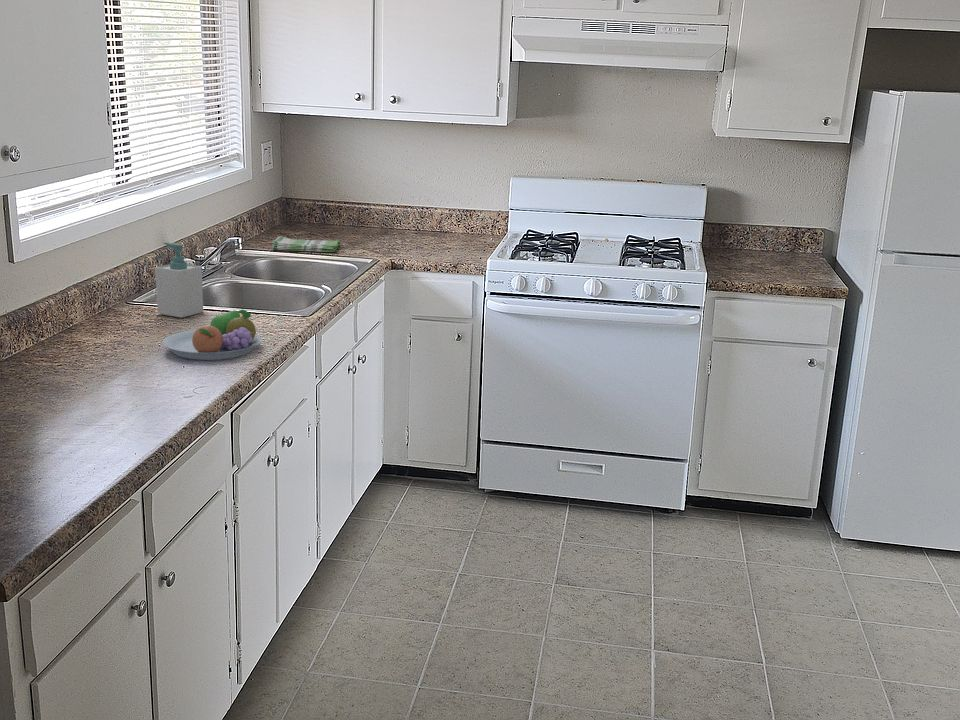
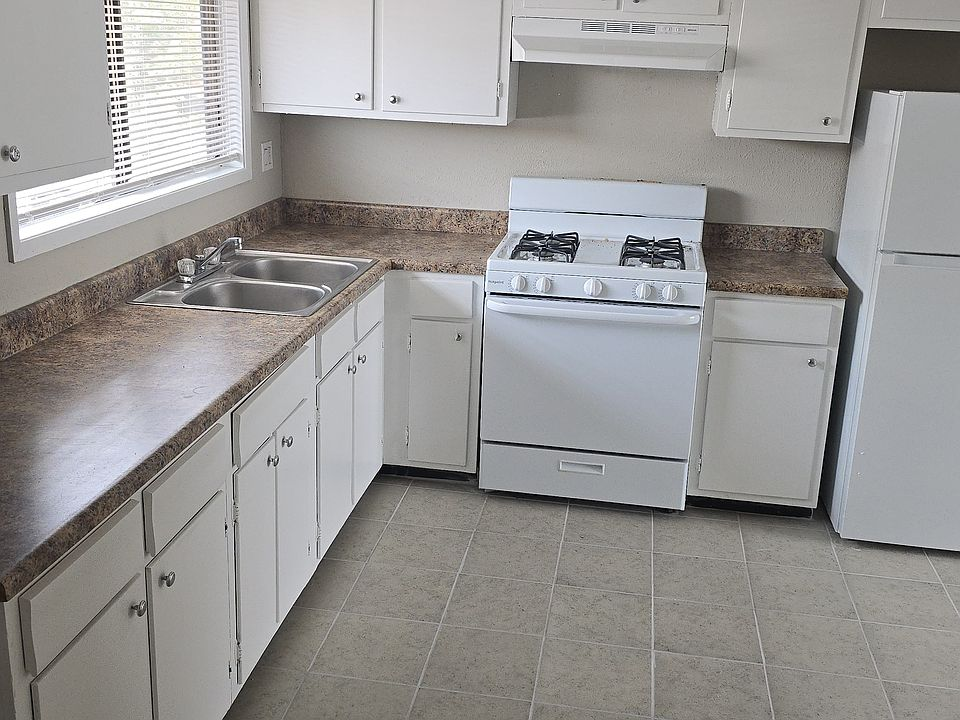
- dish towel [271,235,341,253]
- soap bottle [154,241,204,319]
- fruit bowl [161,309,262,361]
